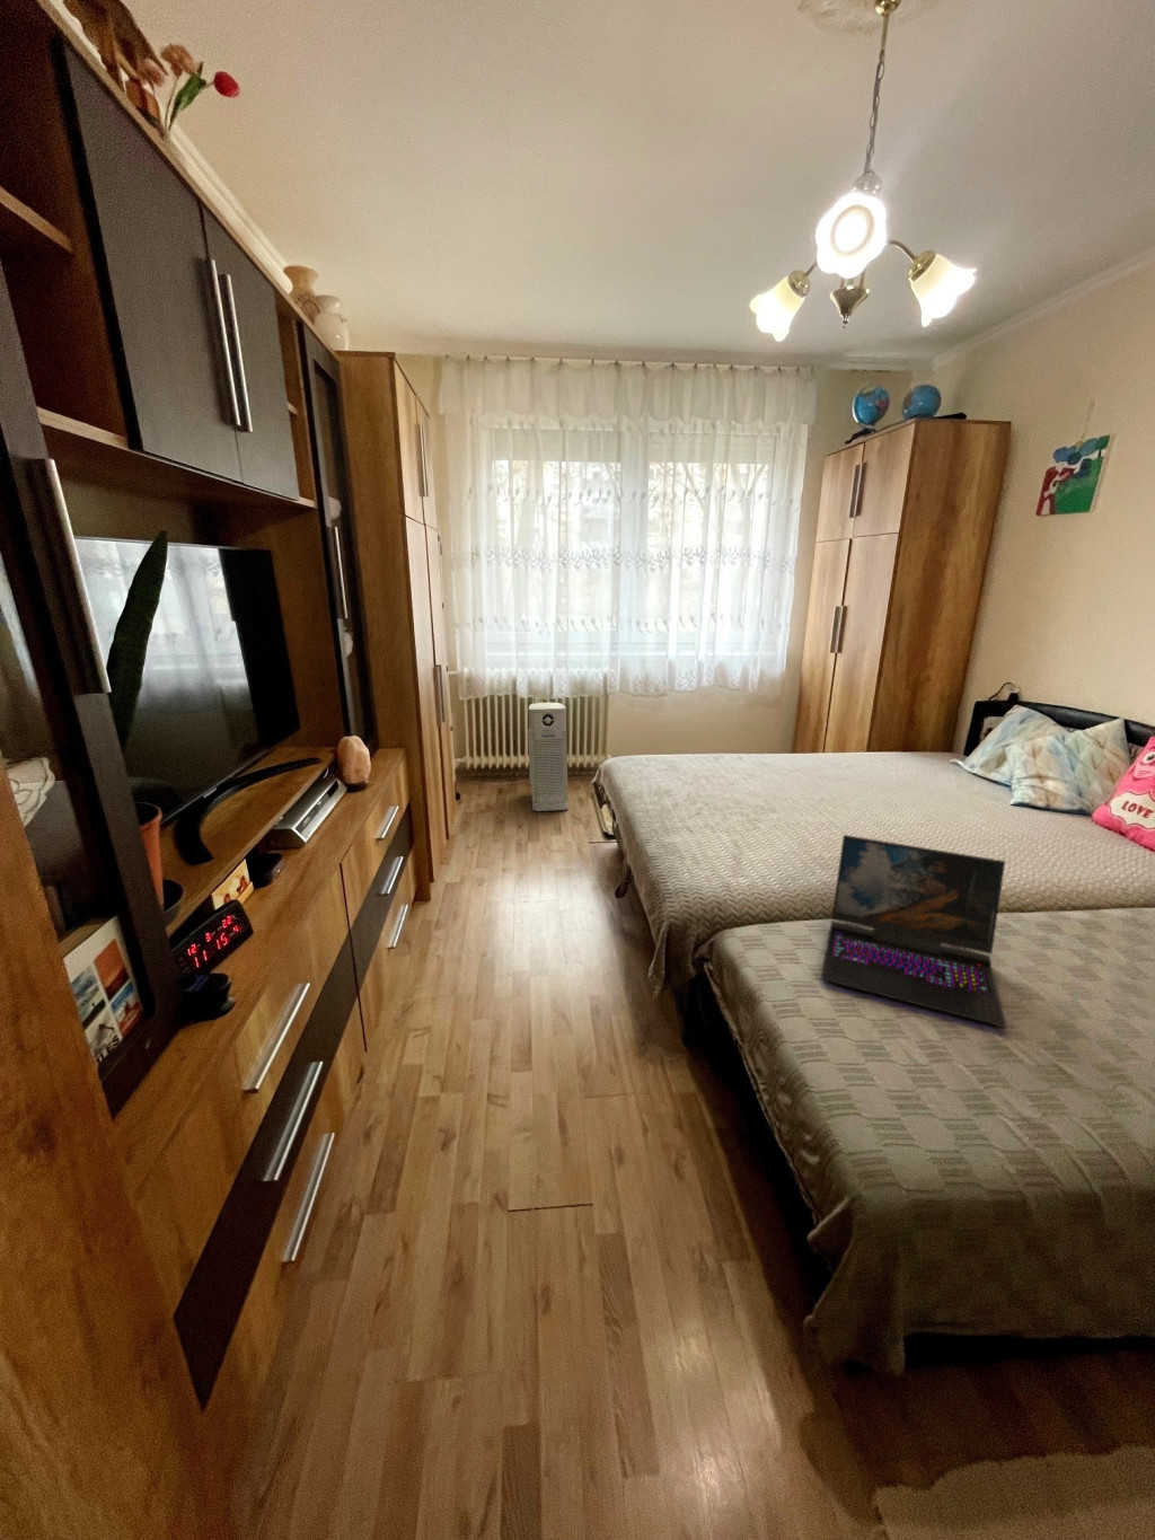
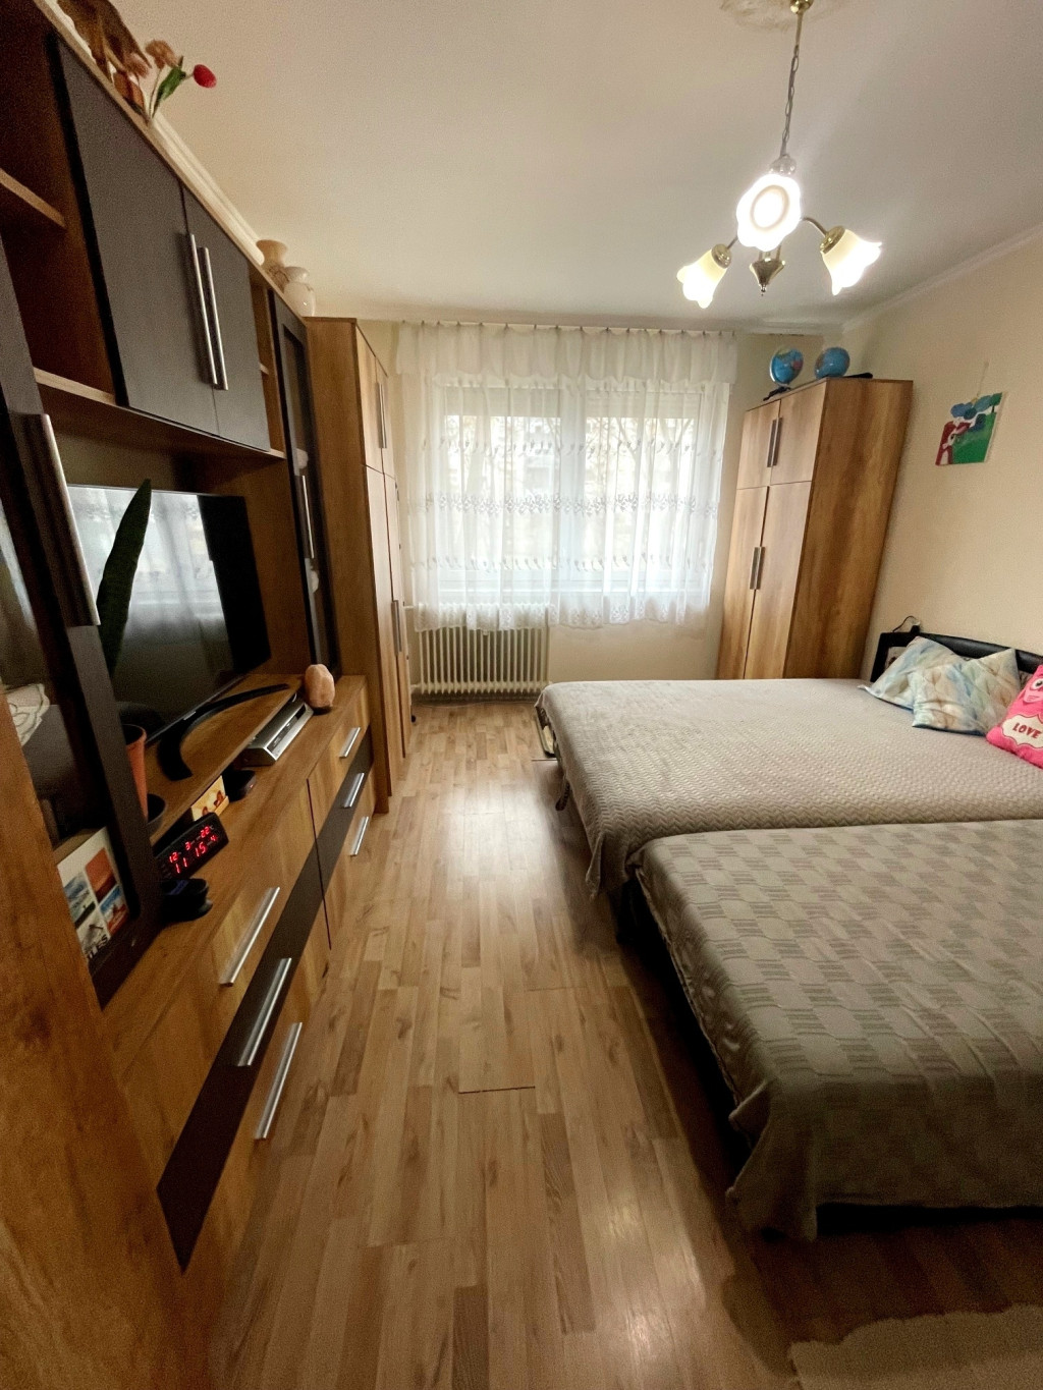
- laptop [820,834,1007,1029]
- air purifier [527,701,569,812]
